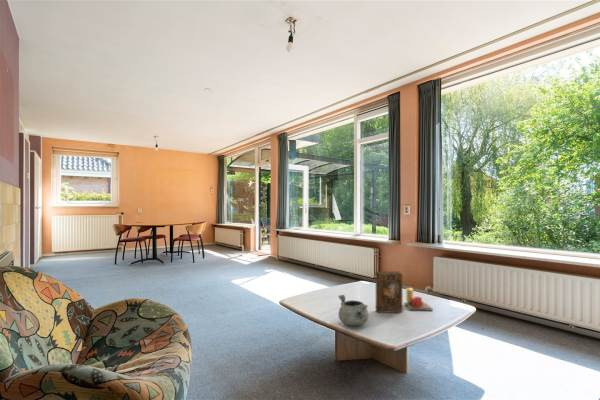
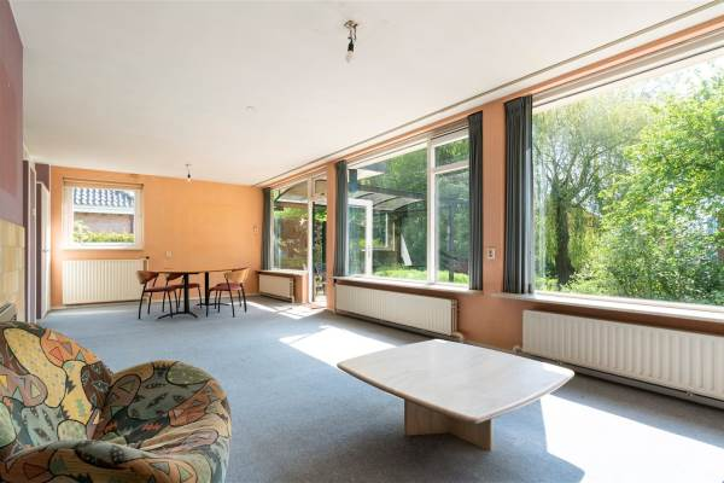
- book [375,271,404,314]
- candle [403,287,433,312]
- decorative bowl [337,294,370,326]
